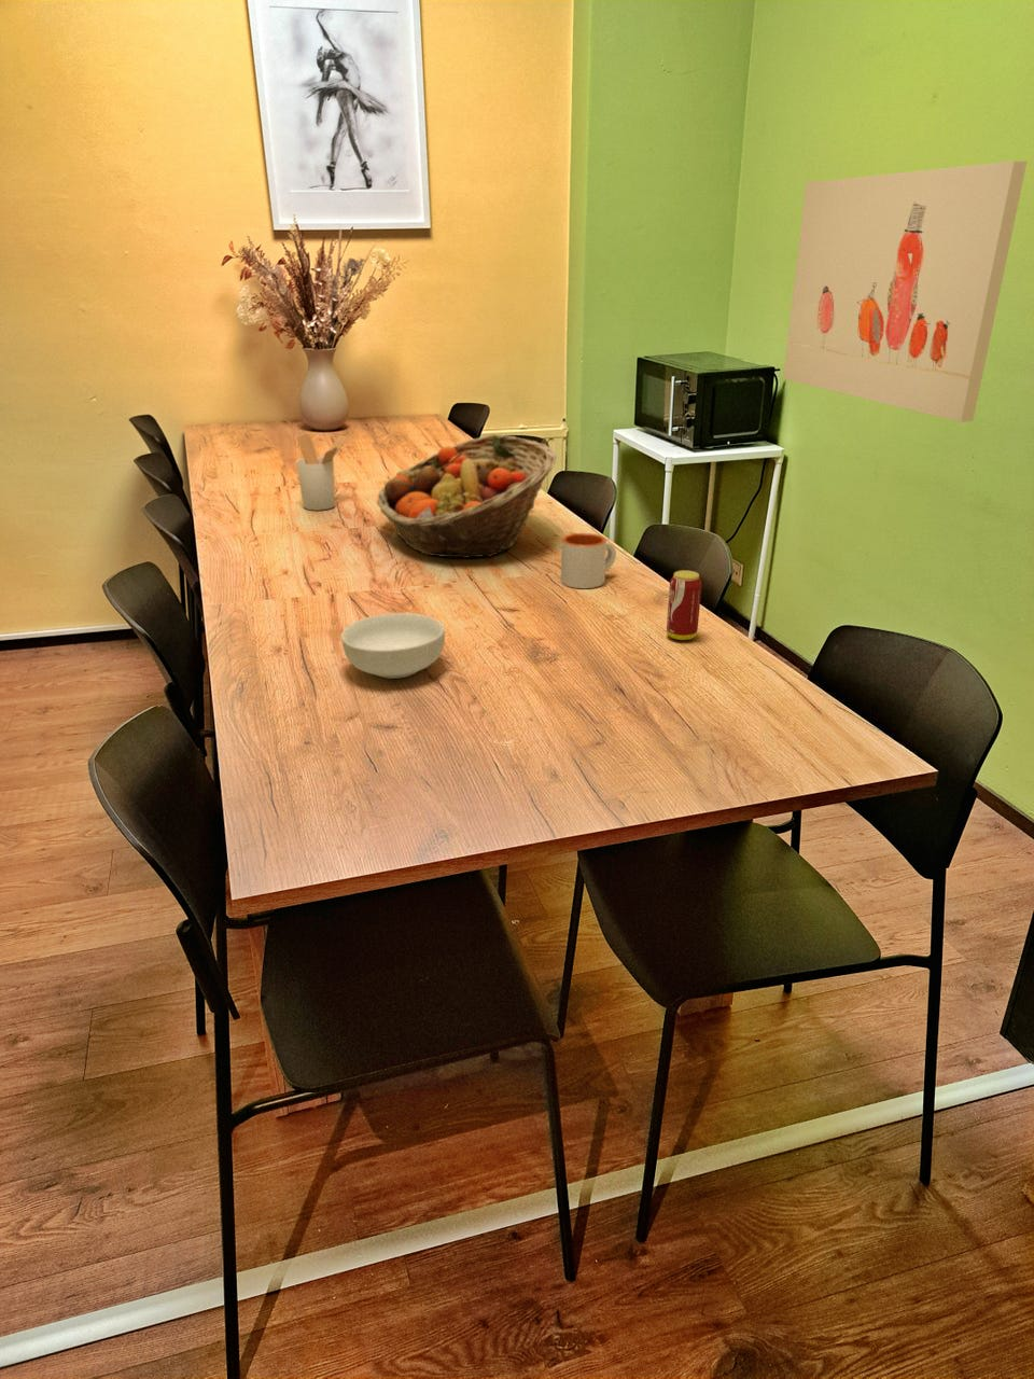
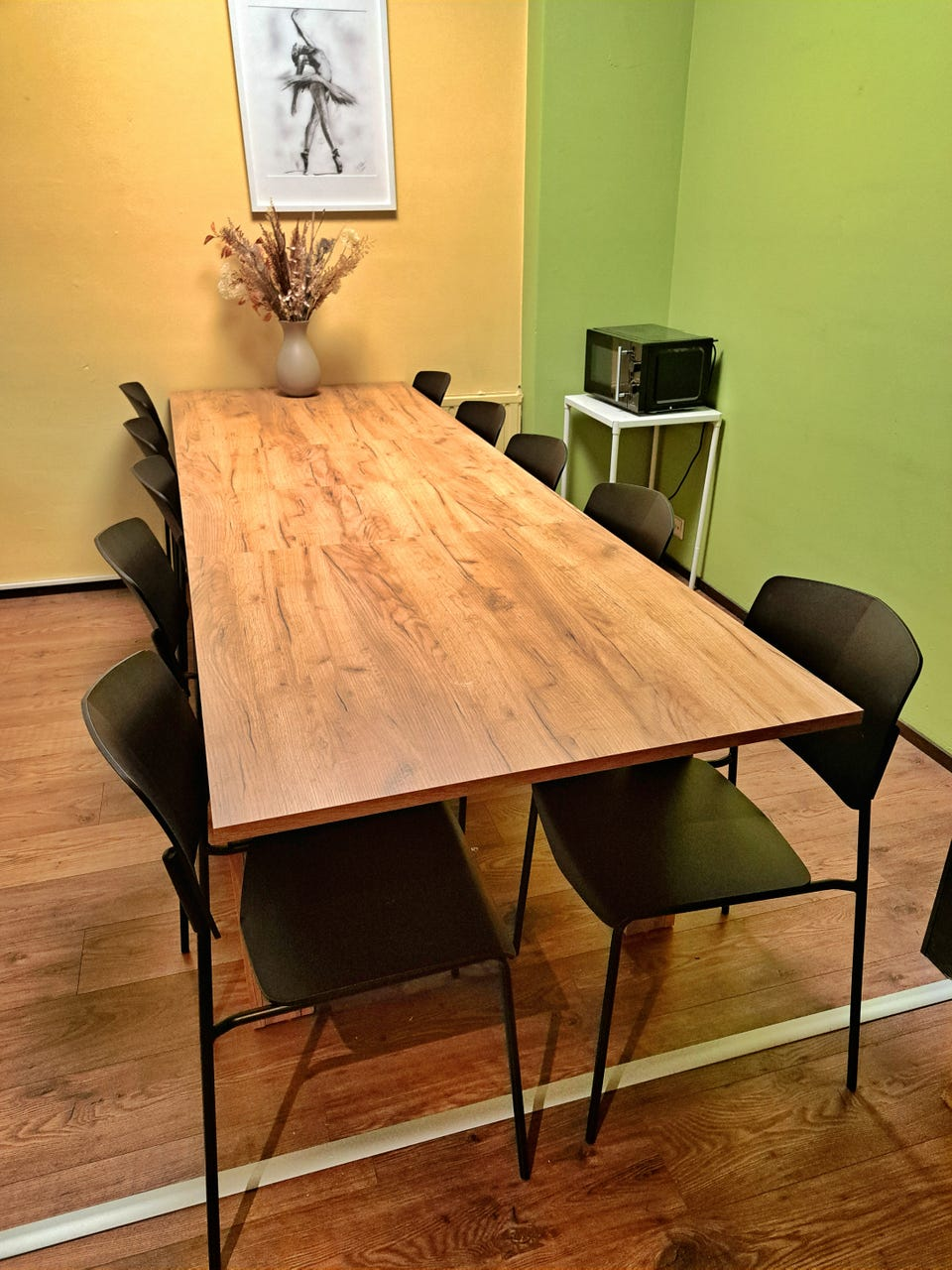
- mug [560,532,617,591]
- wall art [782,160,1027,423]
- utensil holder [295,433,348,511]
- fruit basket [376,434,557,559]
- beverage can [666,569,703,641]
- cereal bowl [340,612,446,680]
